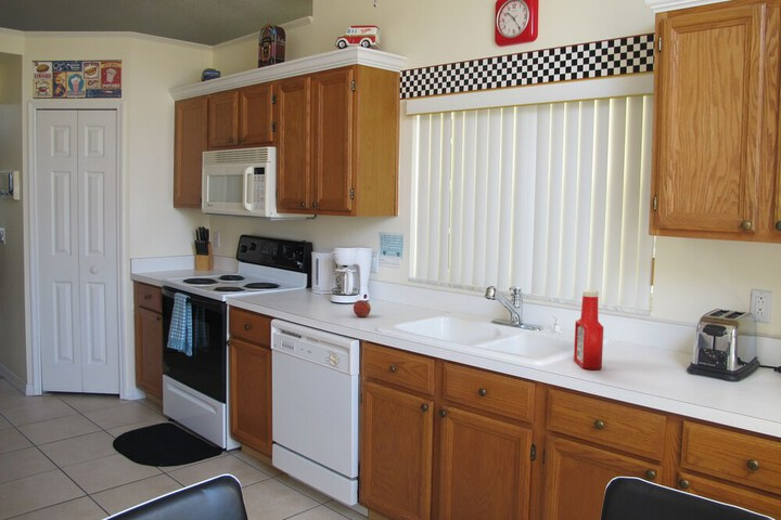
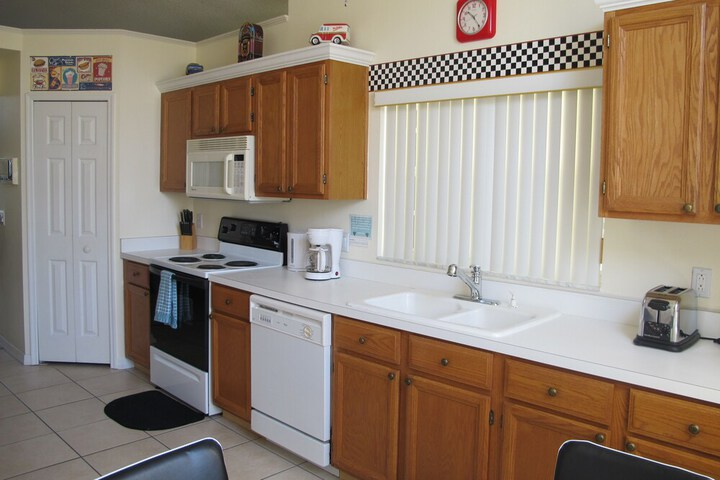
- apple [353,299,372,318]
- soap bottle [573,289,604,370]
